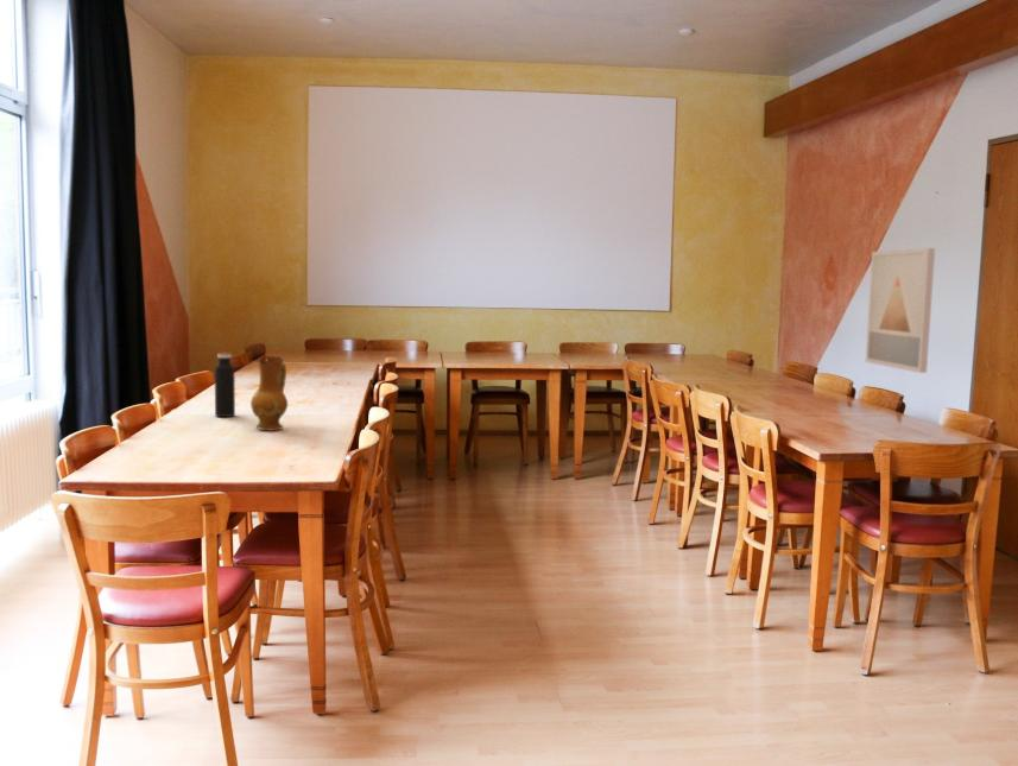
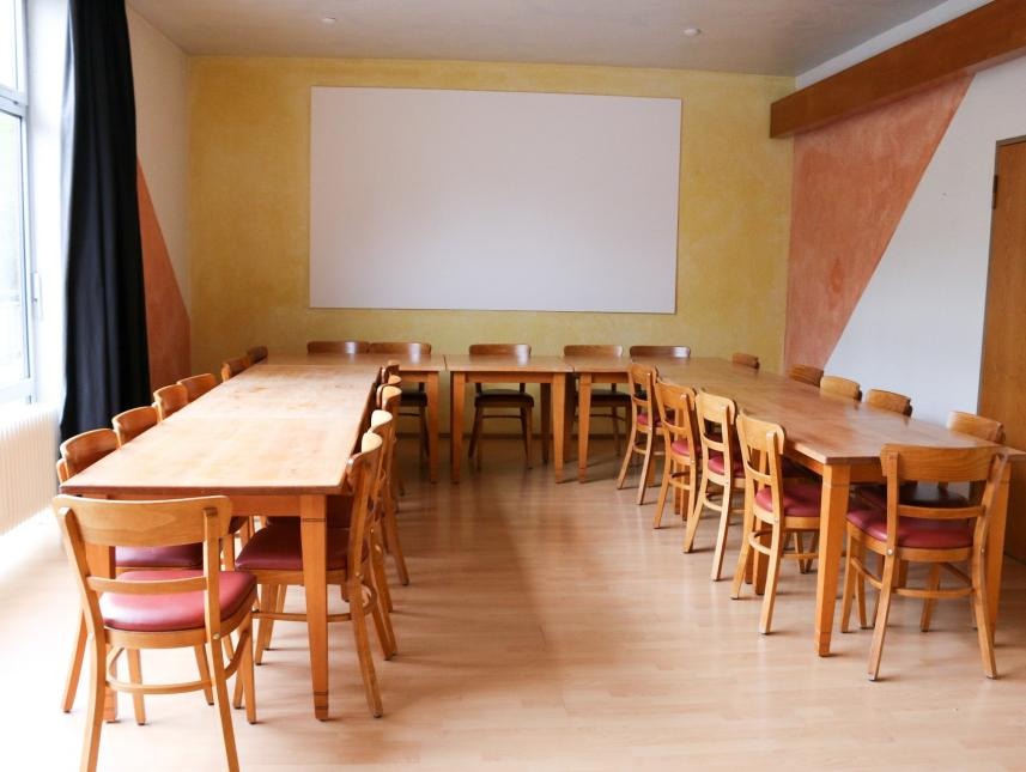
- water bottle [214,352,236,418]
- ceramic jug [249,355,289,432]
- wall art [865,247,936,374]
